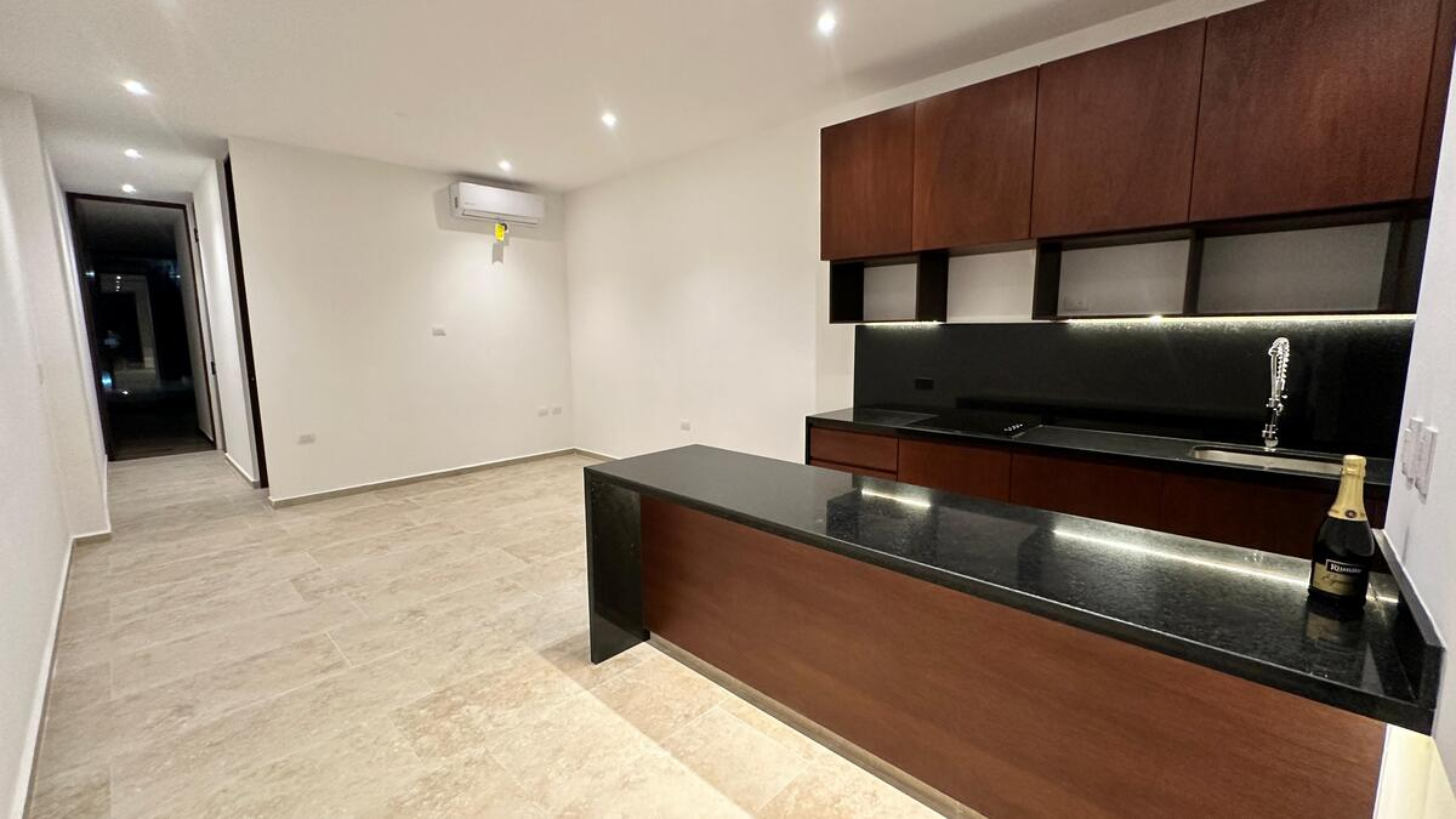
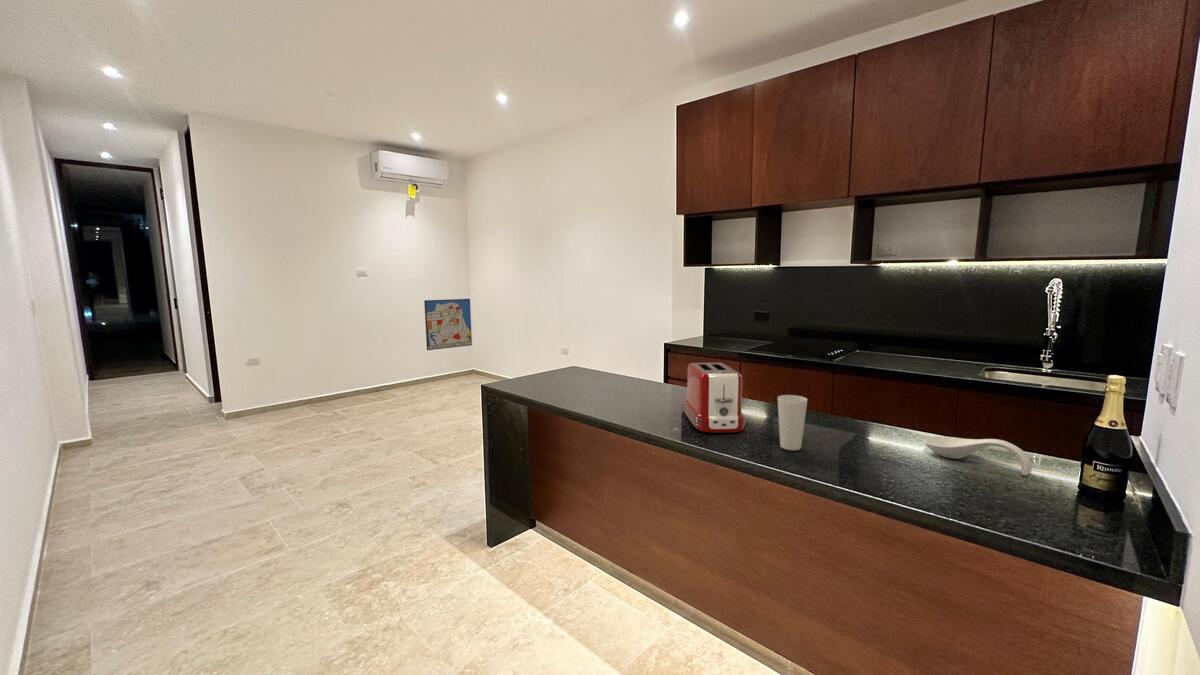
+ spoon rest [923,435,1033,476]
+ toaster [683,361,746,434]
+ cup [777,394,809,451]
+ wall art [423,298,473,351]
